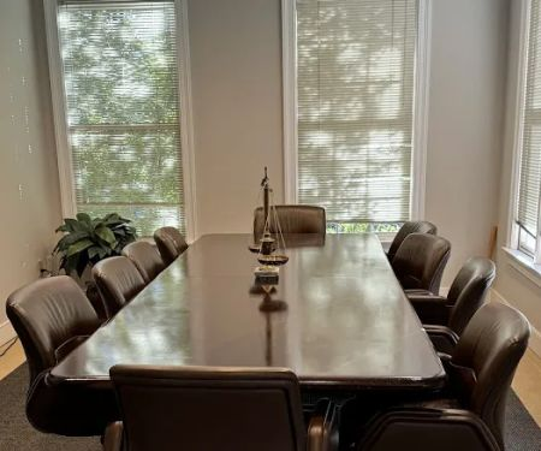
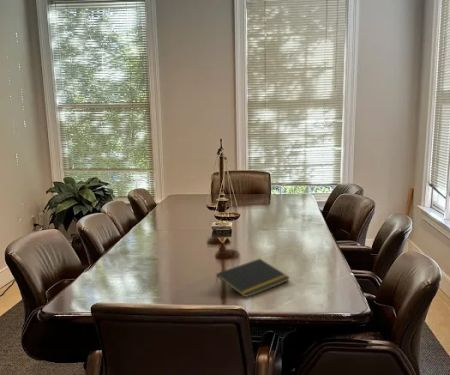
+ notepad [215,258,291,298]
